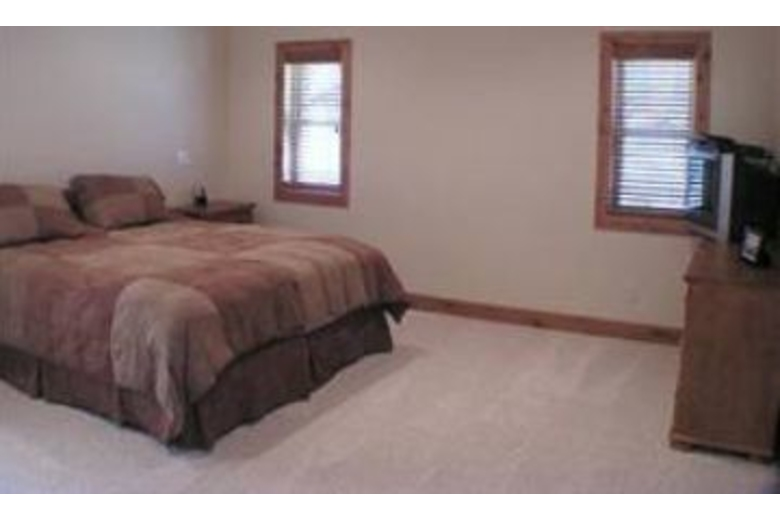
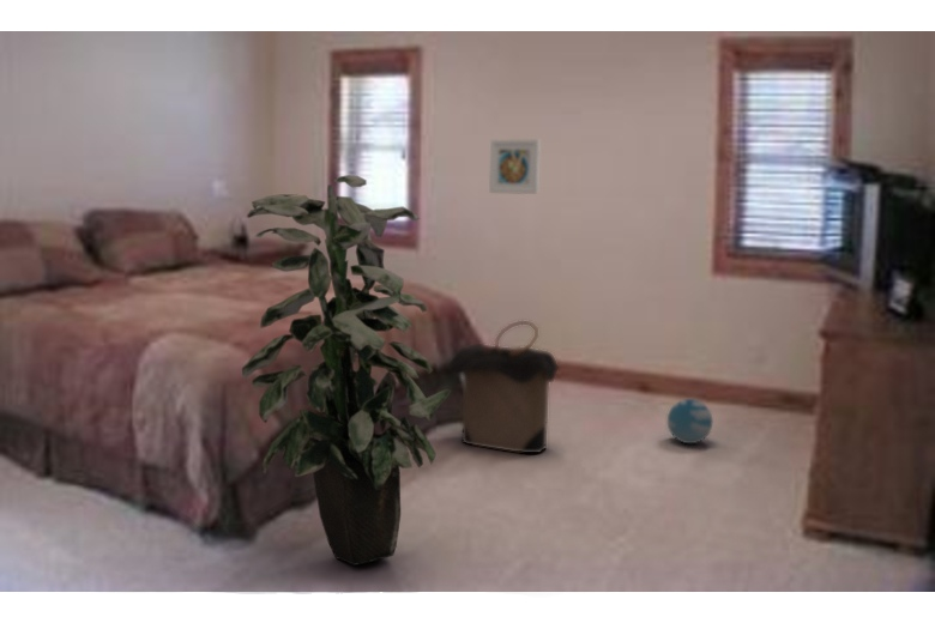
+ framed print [488,138,542,195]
+ indoor plant [241,174,452,567]
+ decorative ball [666,398,713,444]
+ laundry hamper [447,320,562,454]
